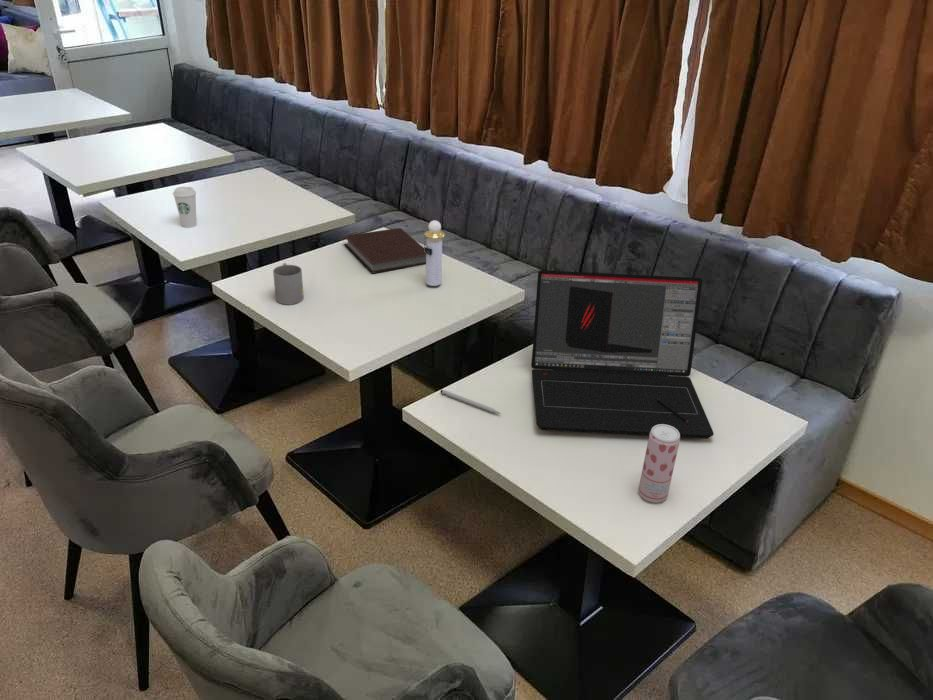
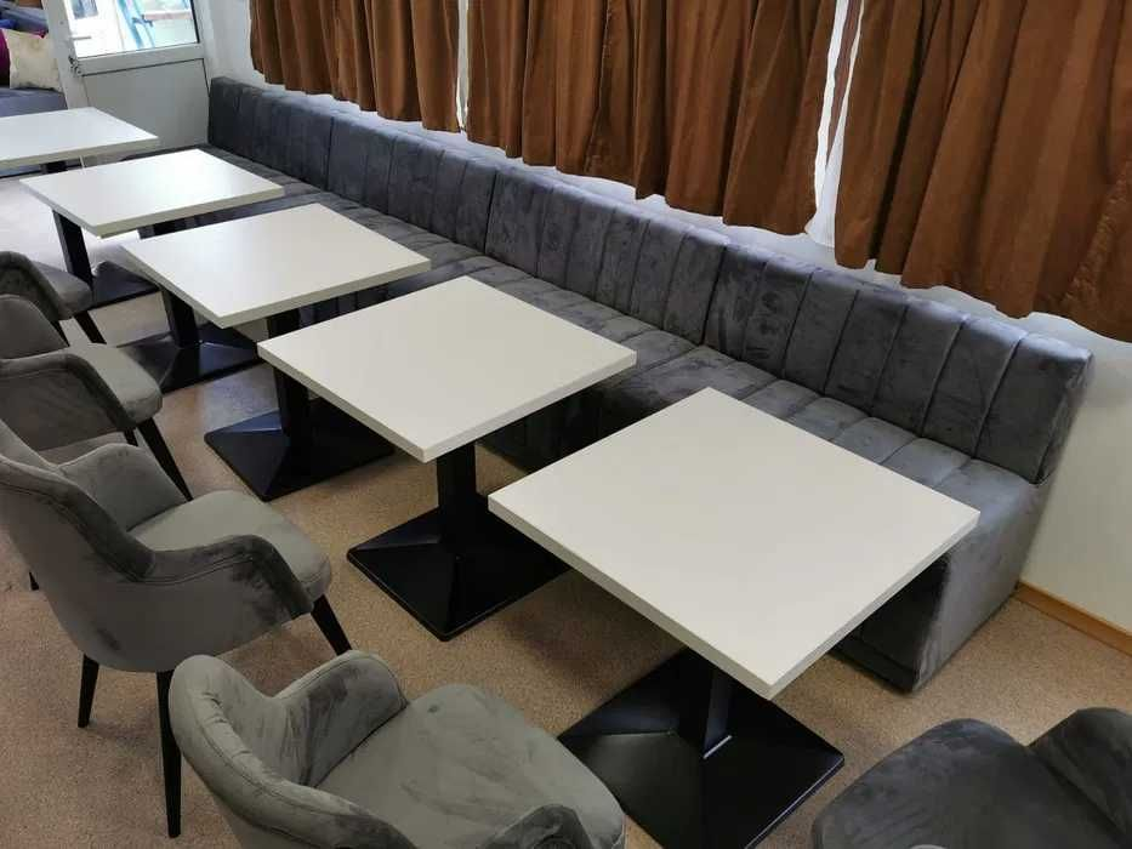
- laptop [531,269,715,440]
- pen [440,389,502,415]
- beverage can [637,424,681,503]
- perfume bottle [423,219,446,287]
- mug [272,262,305,306]
- notebook [343,227,426,274]
- coffee cup [172,186,198,229]
